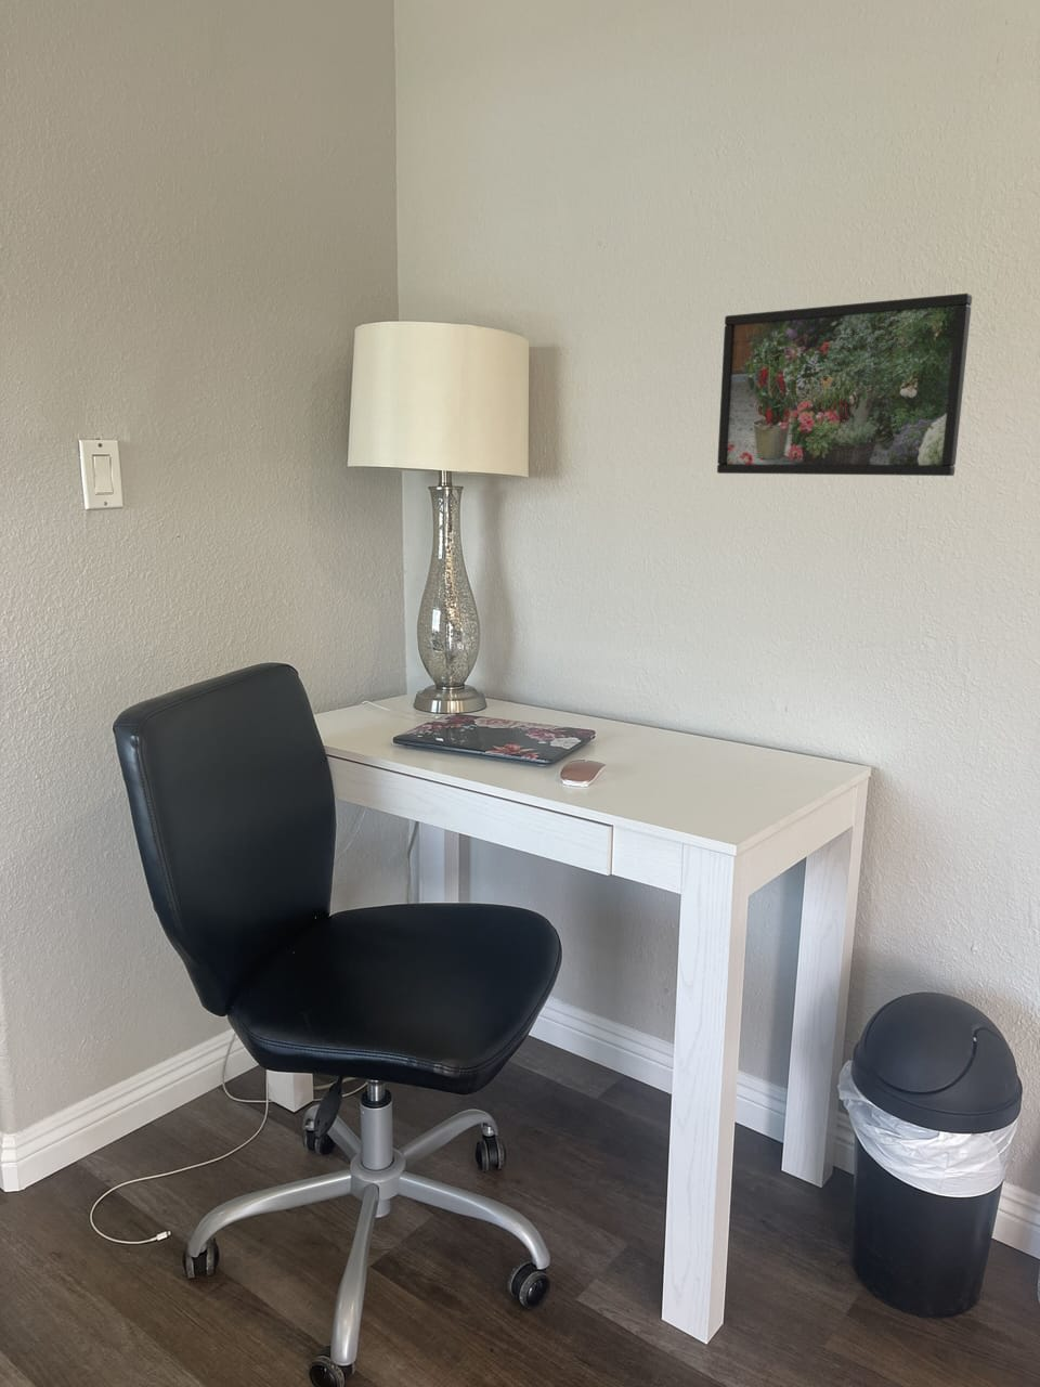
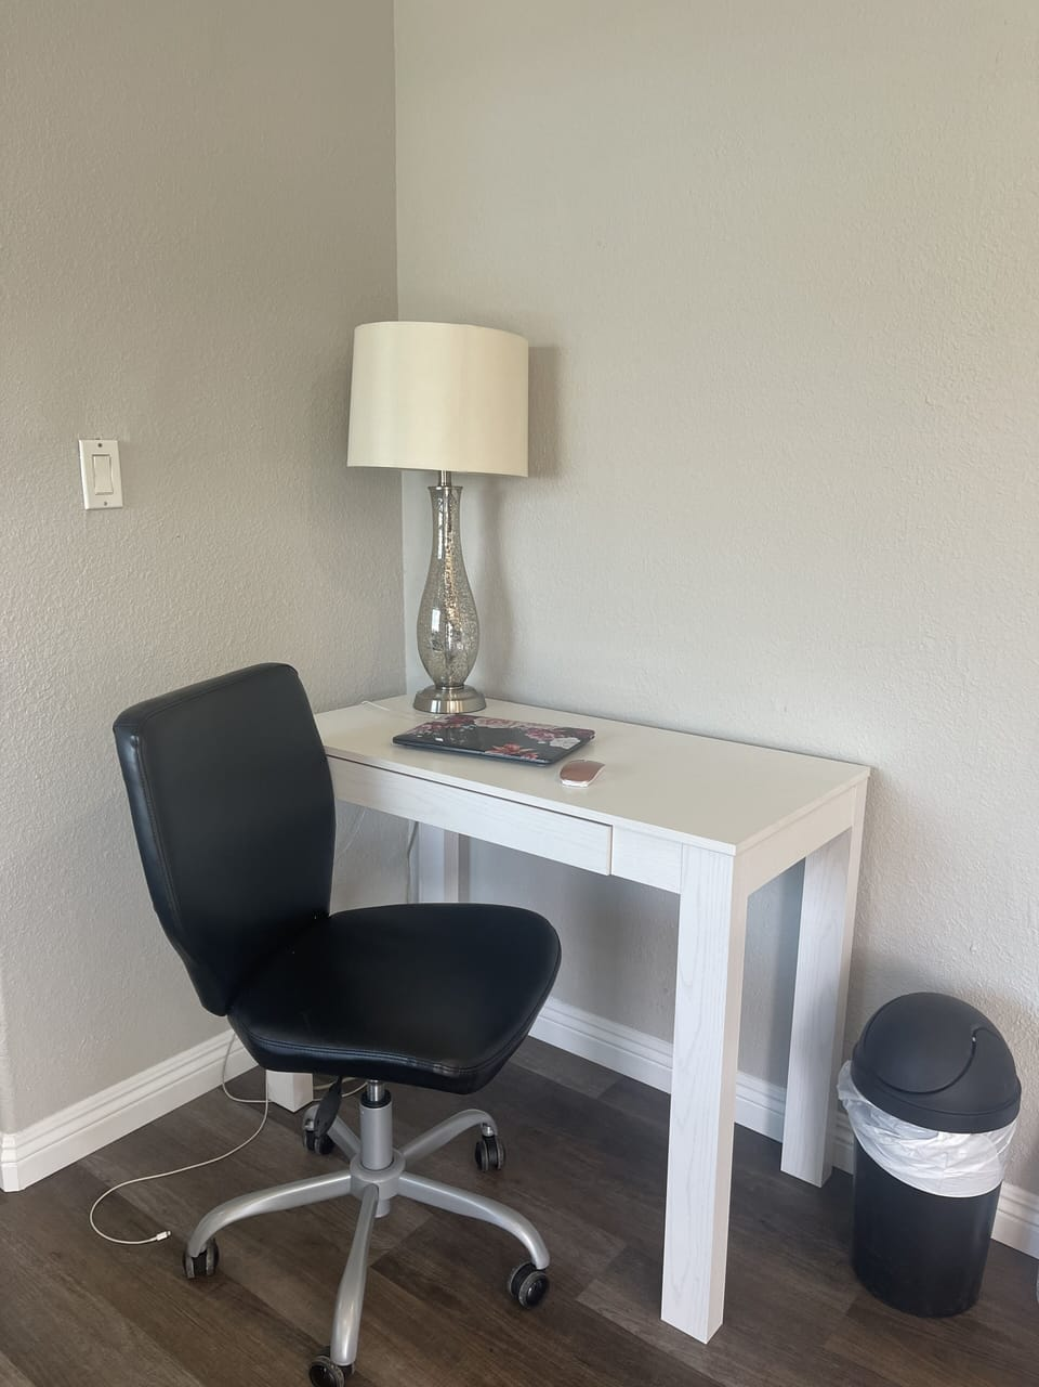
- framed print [716,293,973,477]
